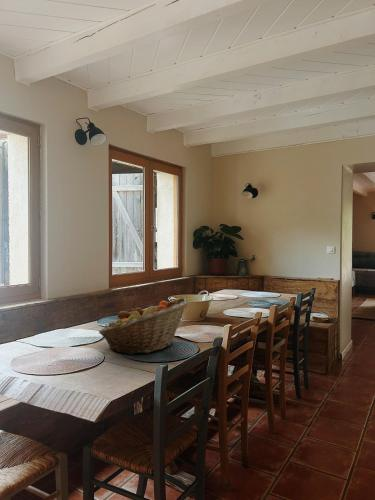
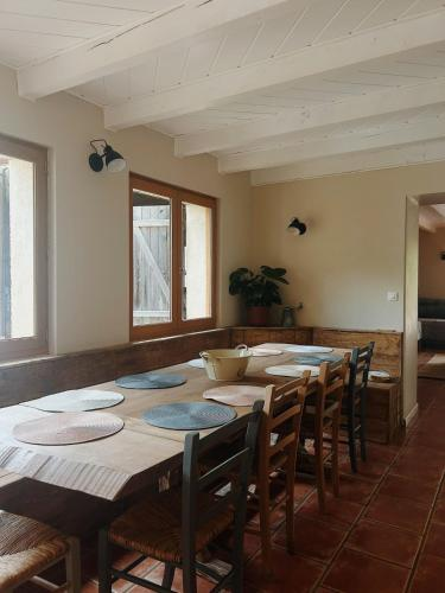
- fruit basket [98,297,190,356]
